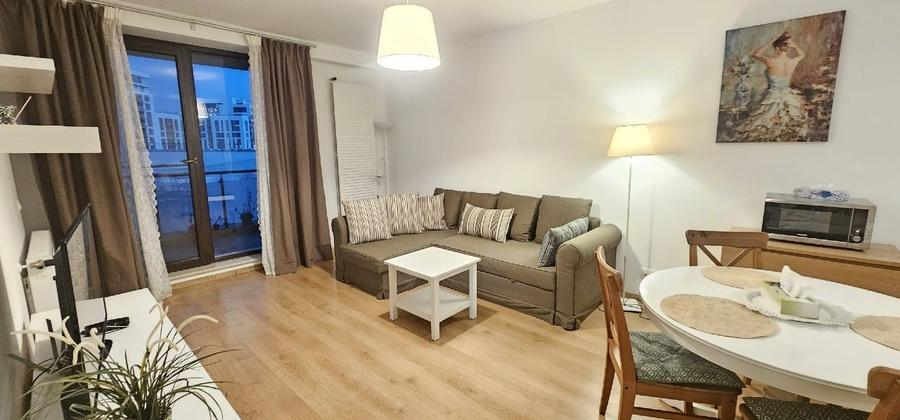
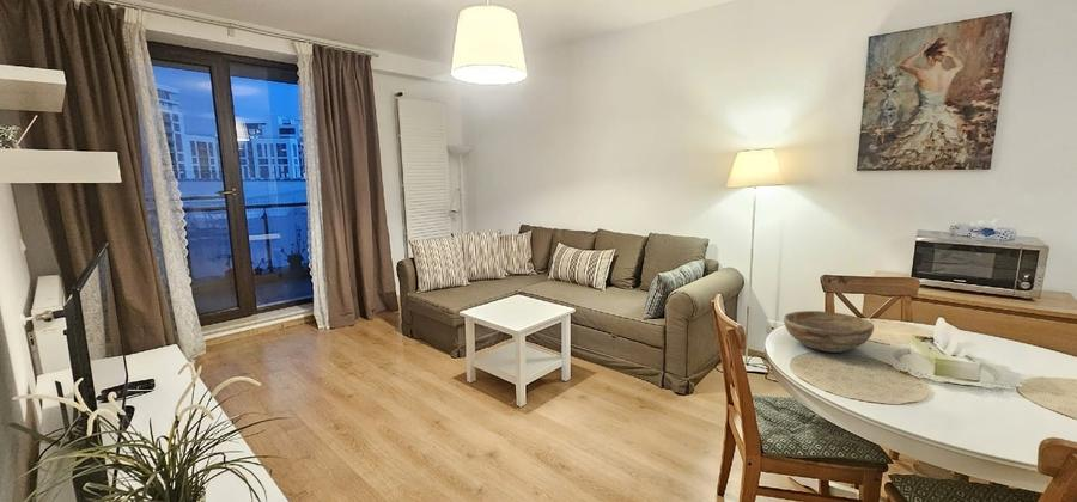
+ bowl [783,310,875,354]
